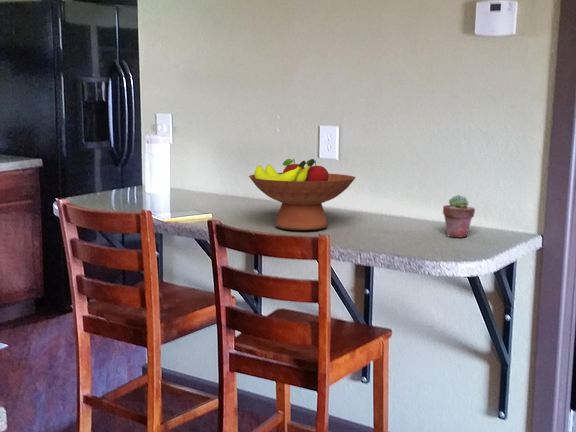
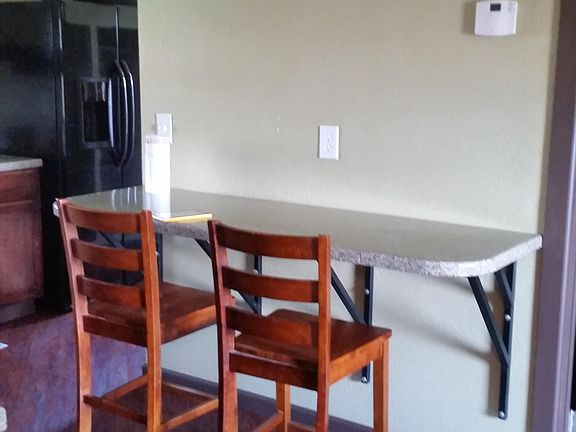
- fruit bowl [248,158,356,231]
- potted succulent [442,194,476,238]
